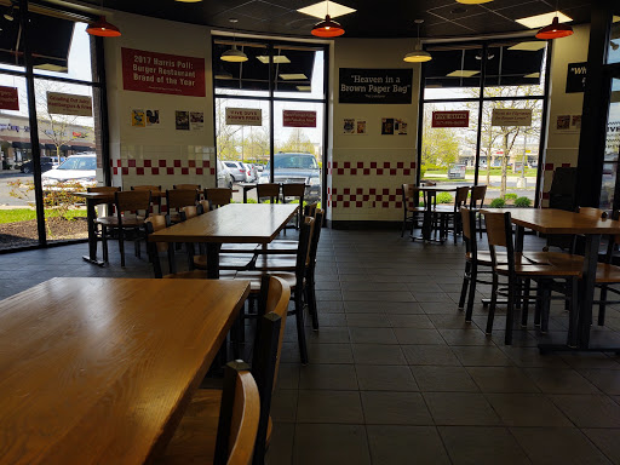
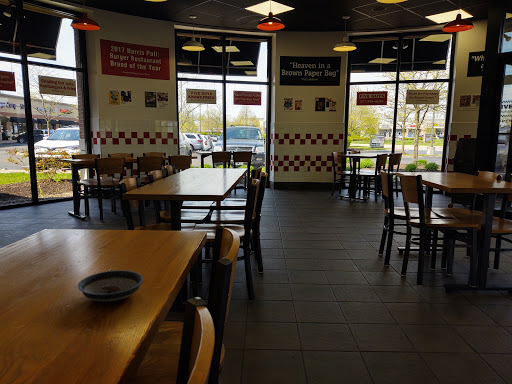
+ saucer [77,269,145,303]
